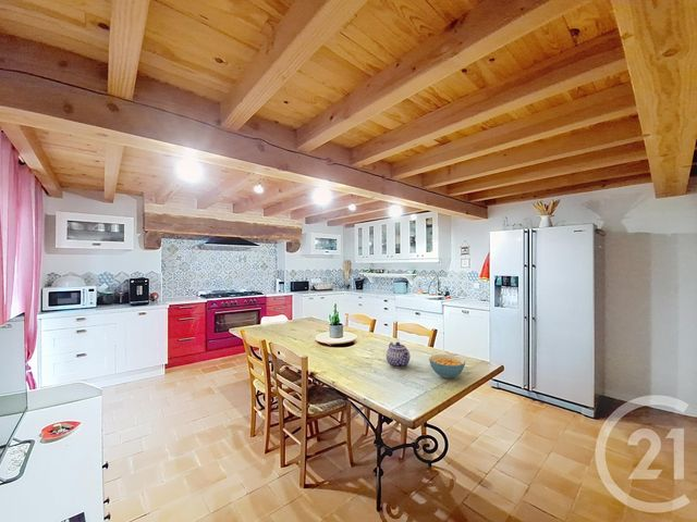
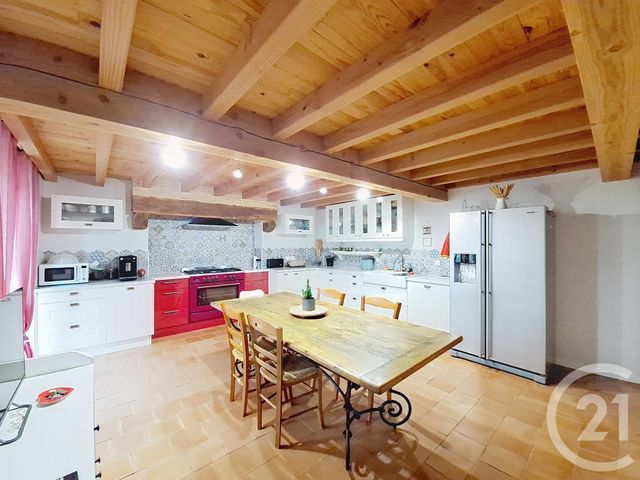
- teapot [386,340,411,369]
- cereal bowl [428,353,466,380]
